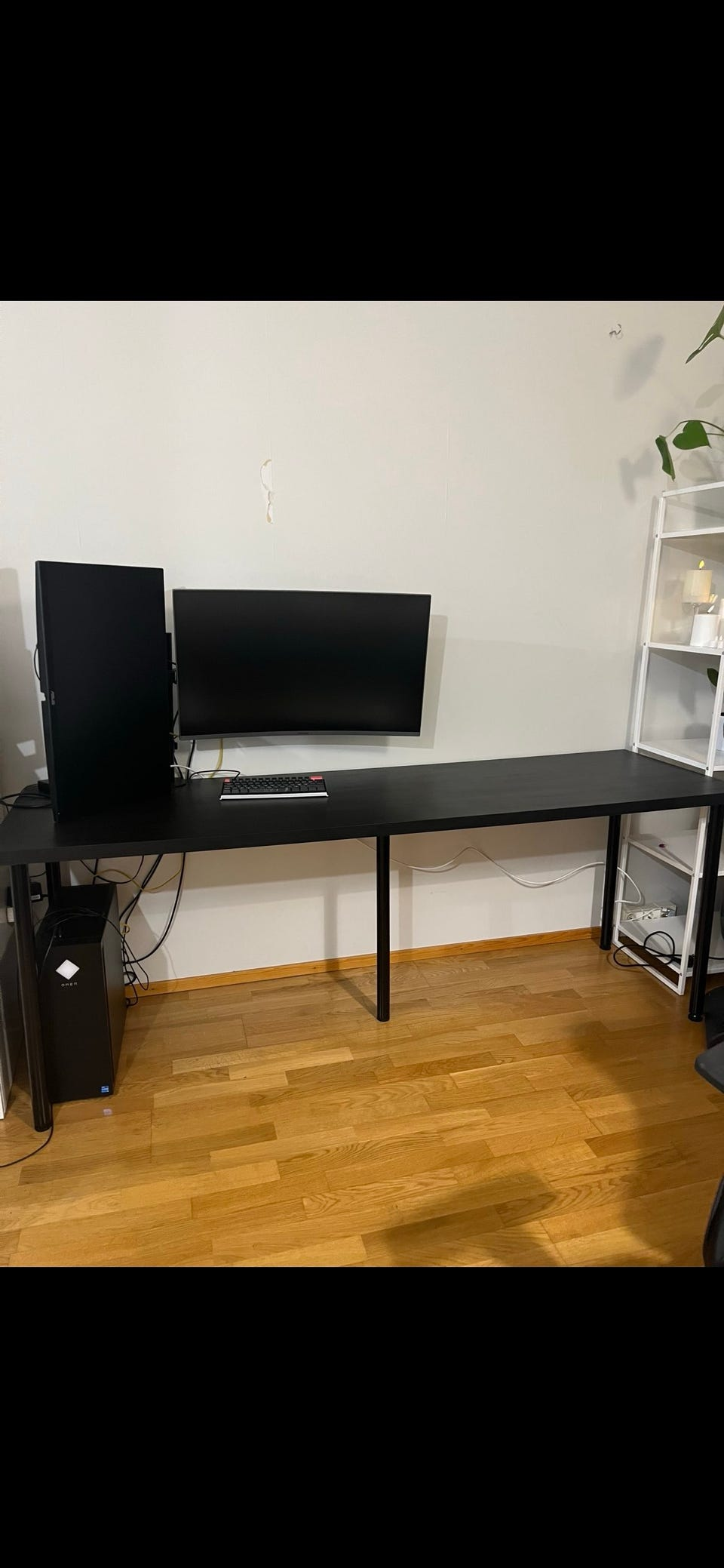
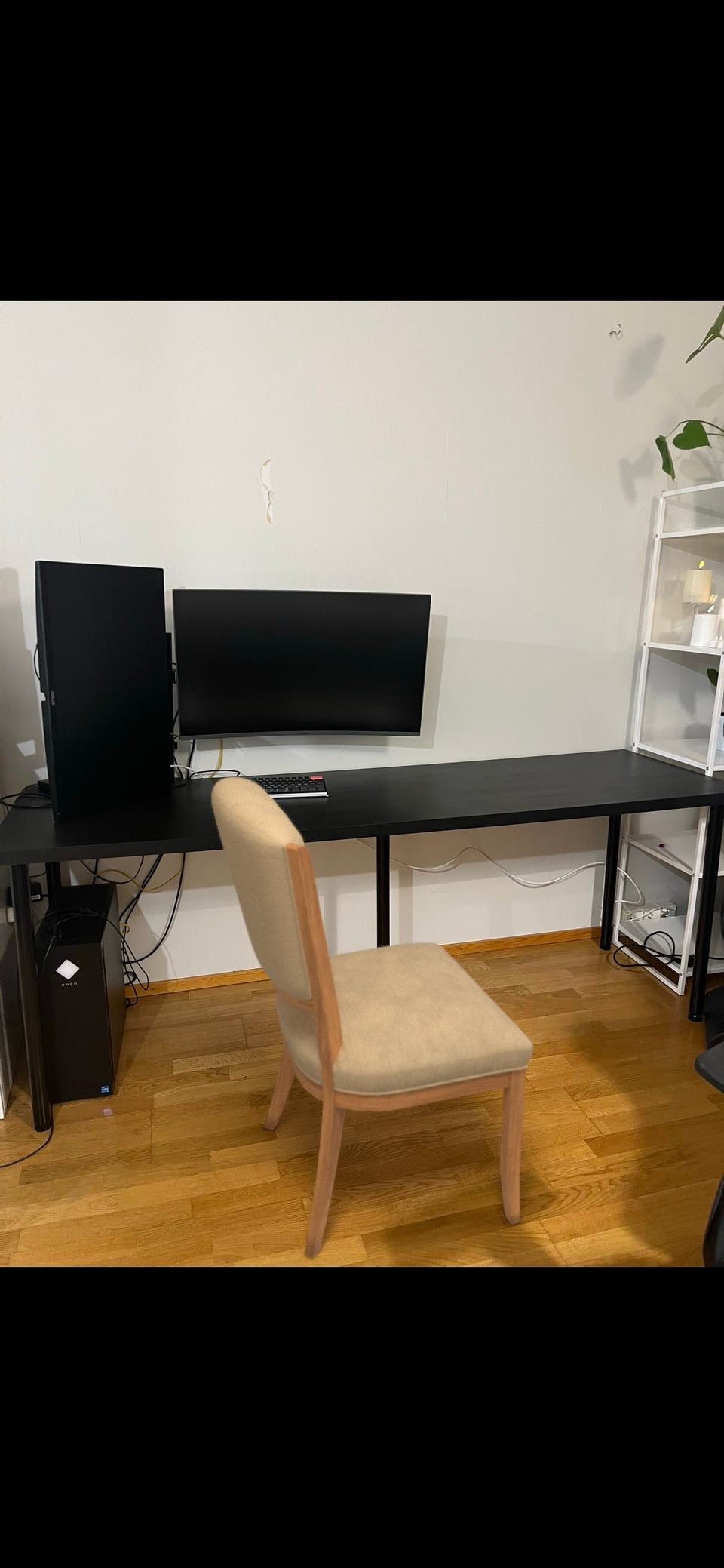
+ chair [210,776,534,1259]
